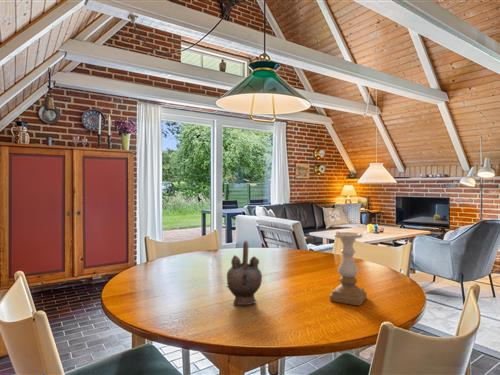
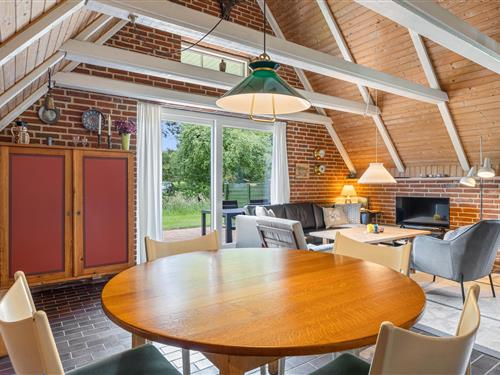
- teapot [225,240,263,306]
- candle holder [329,231,368,307]
